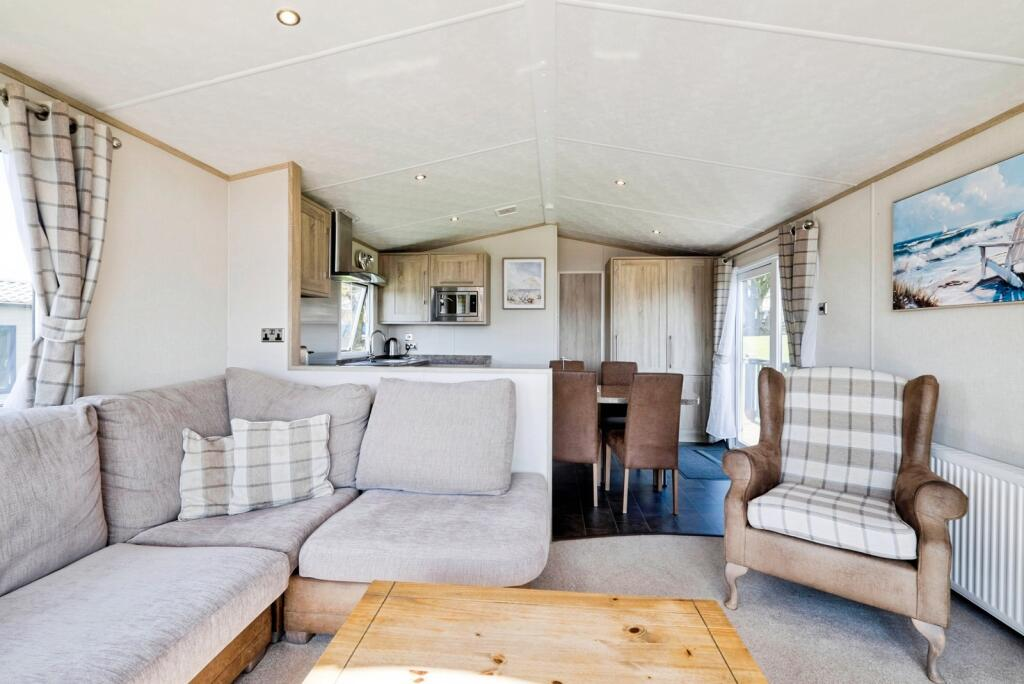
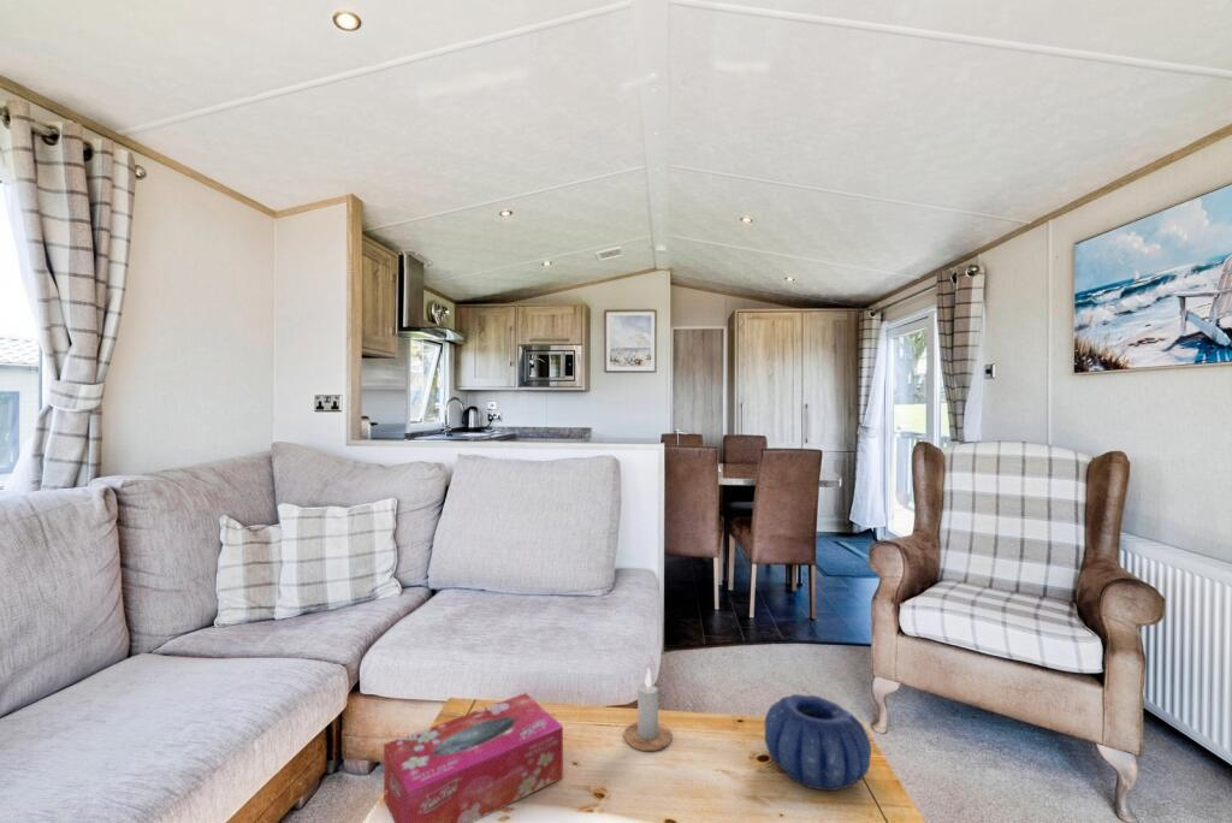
+ decorative bowl [764,693,872,792]
+ candle [623,667,673,752]
+ tissue box [383,692,564,823]
